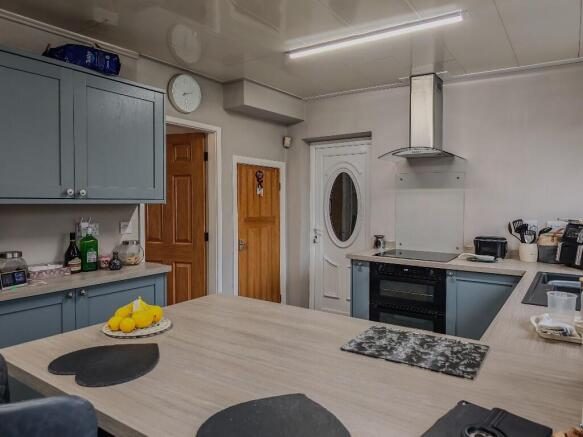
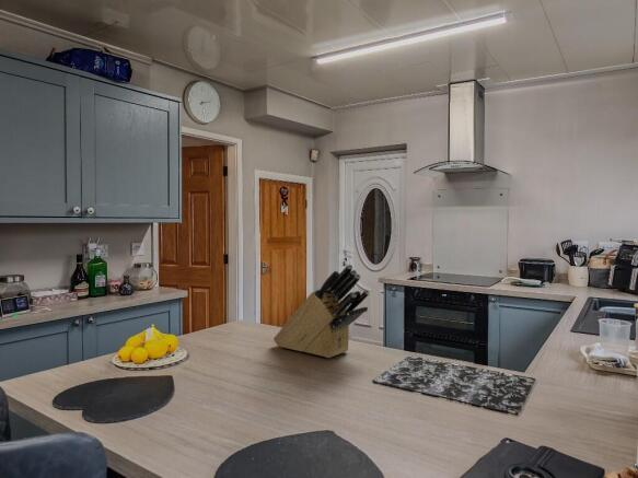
+ knife block [272,264,370,359]
